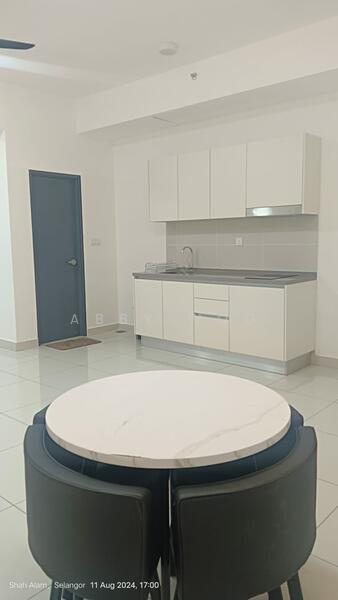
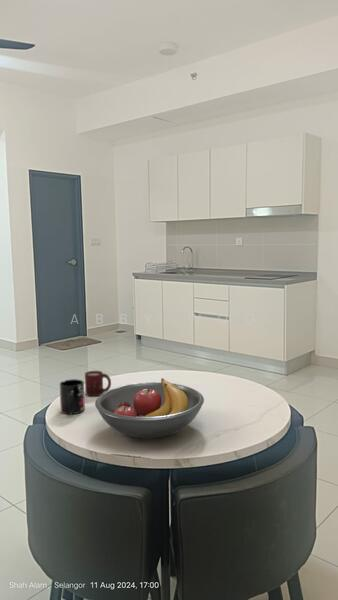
+ mug [59,378,86,415]
+ fruit bowl [94,377,205,439]
+ cup [84,370,112,397]
